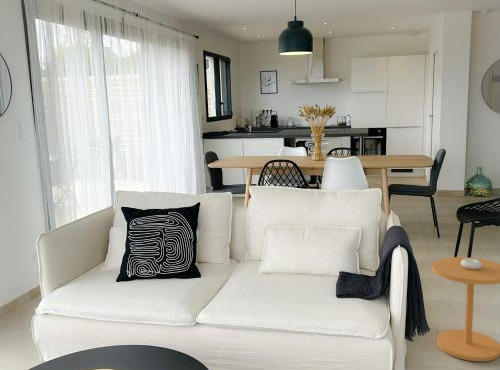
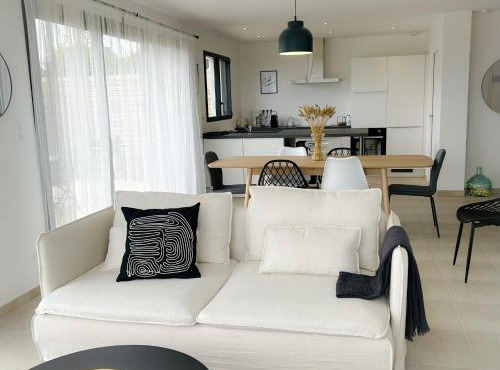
- side table [431,256,500,362]
